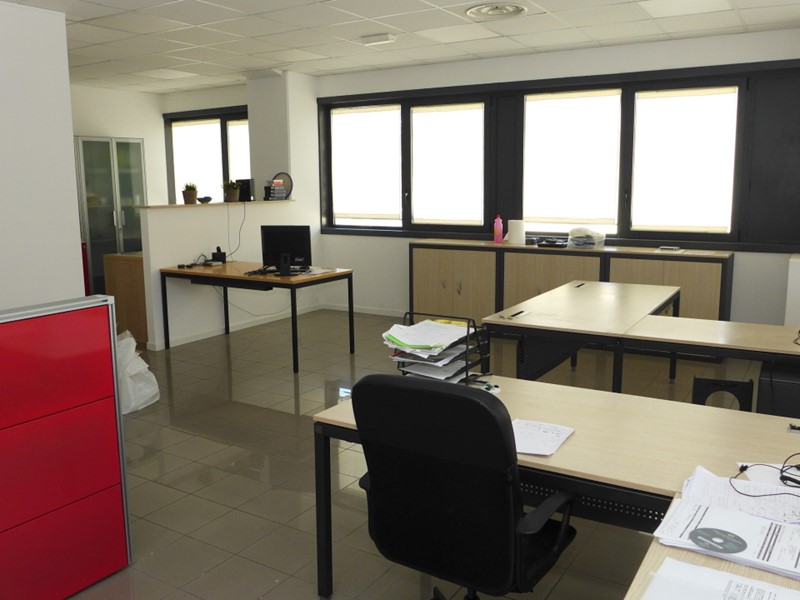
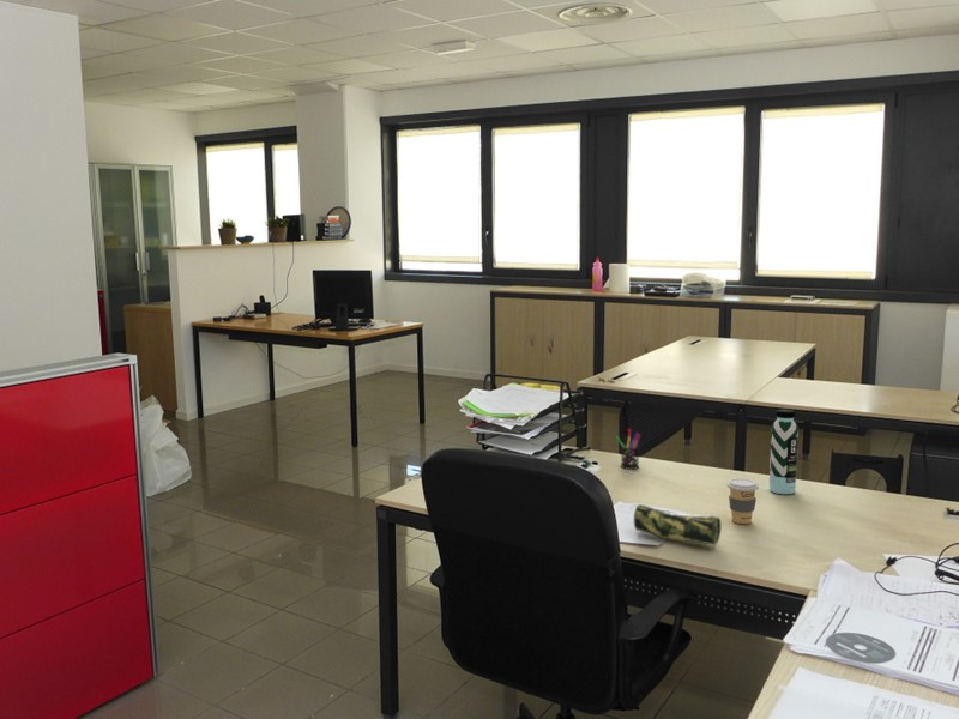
+ coffee cup [726,477,760,525]
+ pencil case [632,503,723,546]
+ water bottle [768,407,800,495]
+ pen holder [615,428,641,471]
